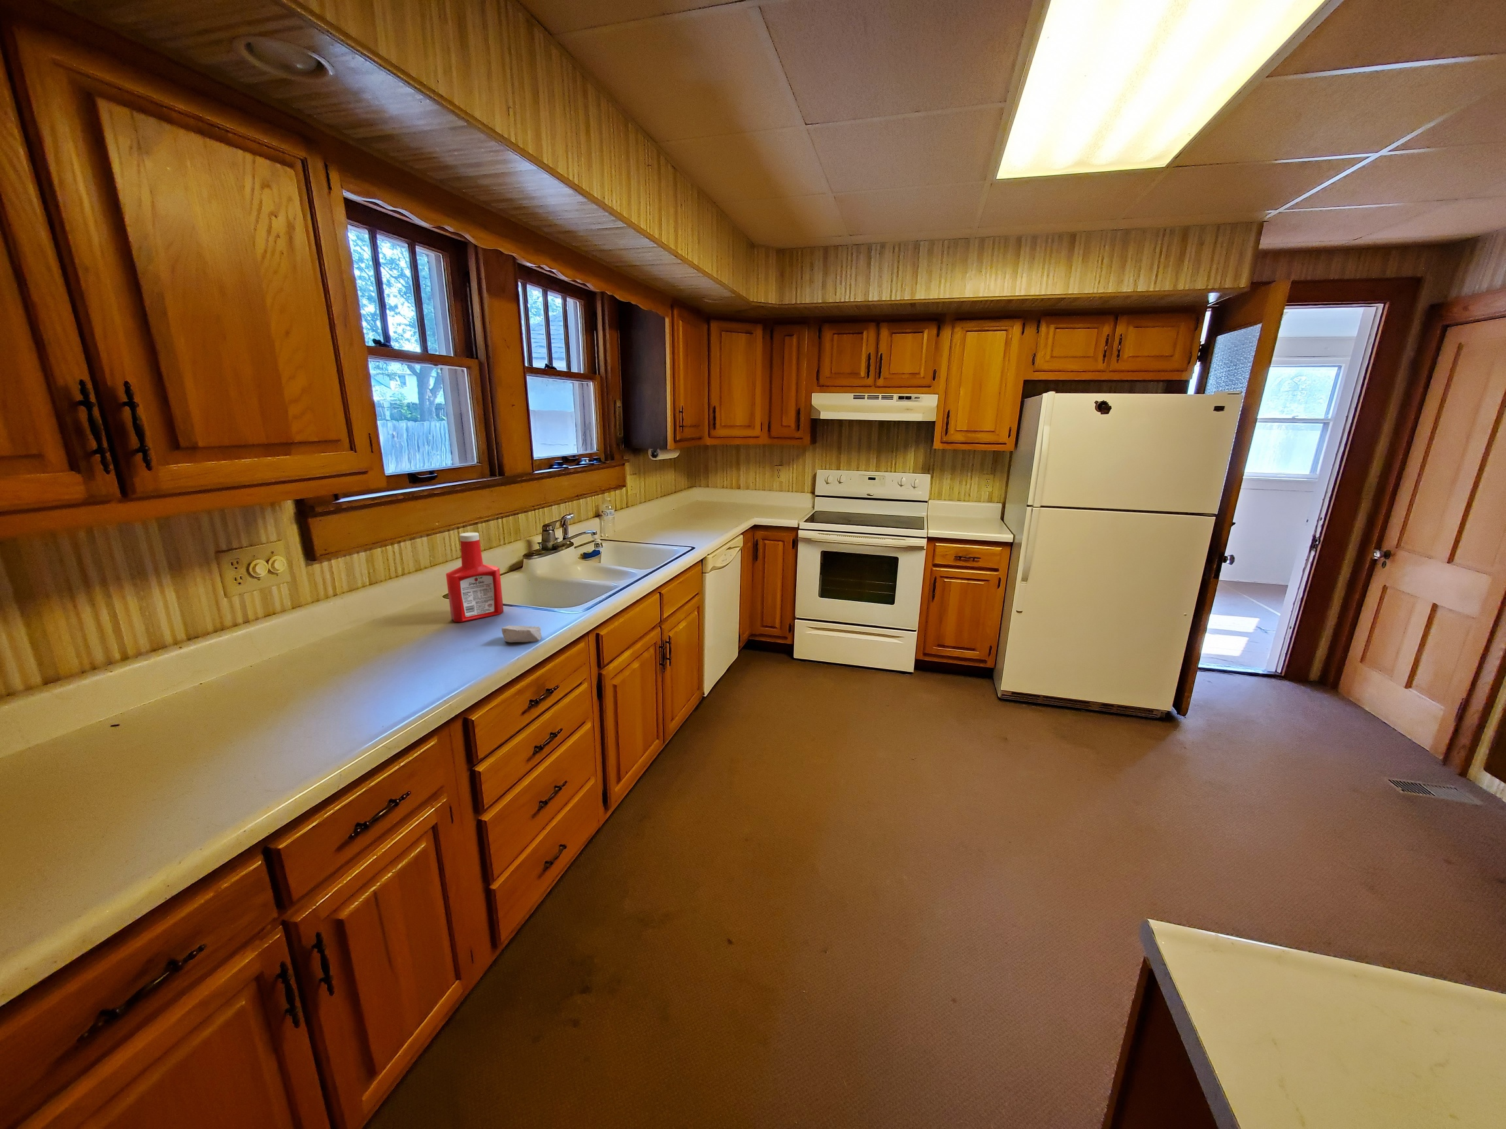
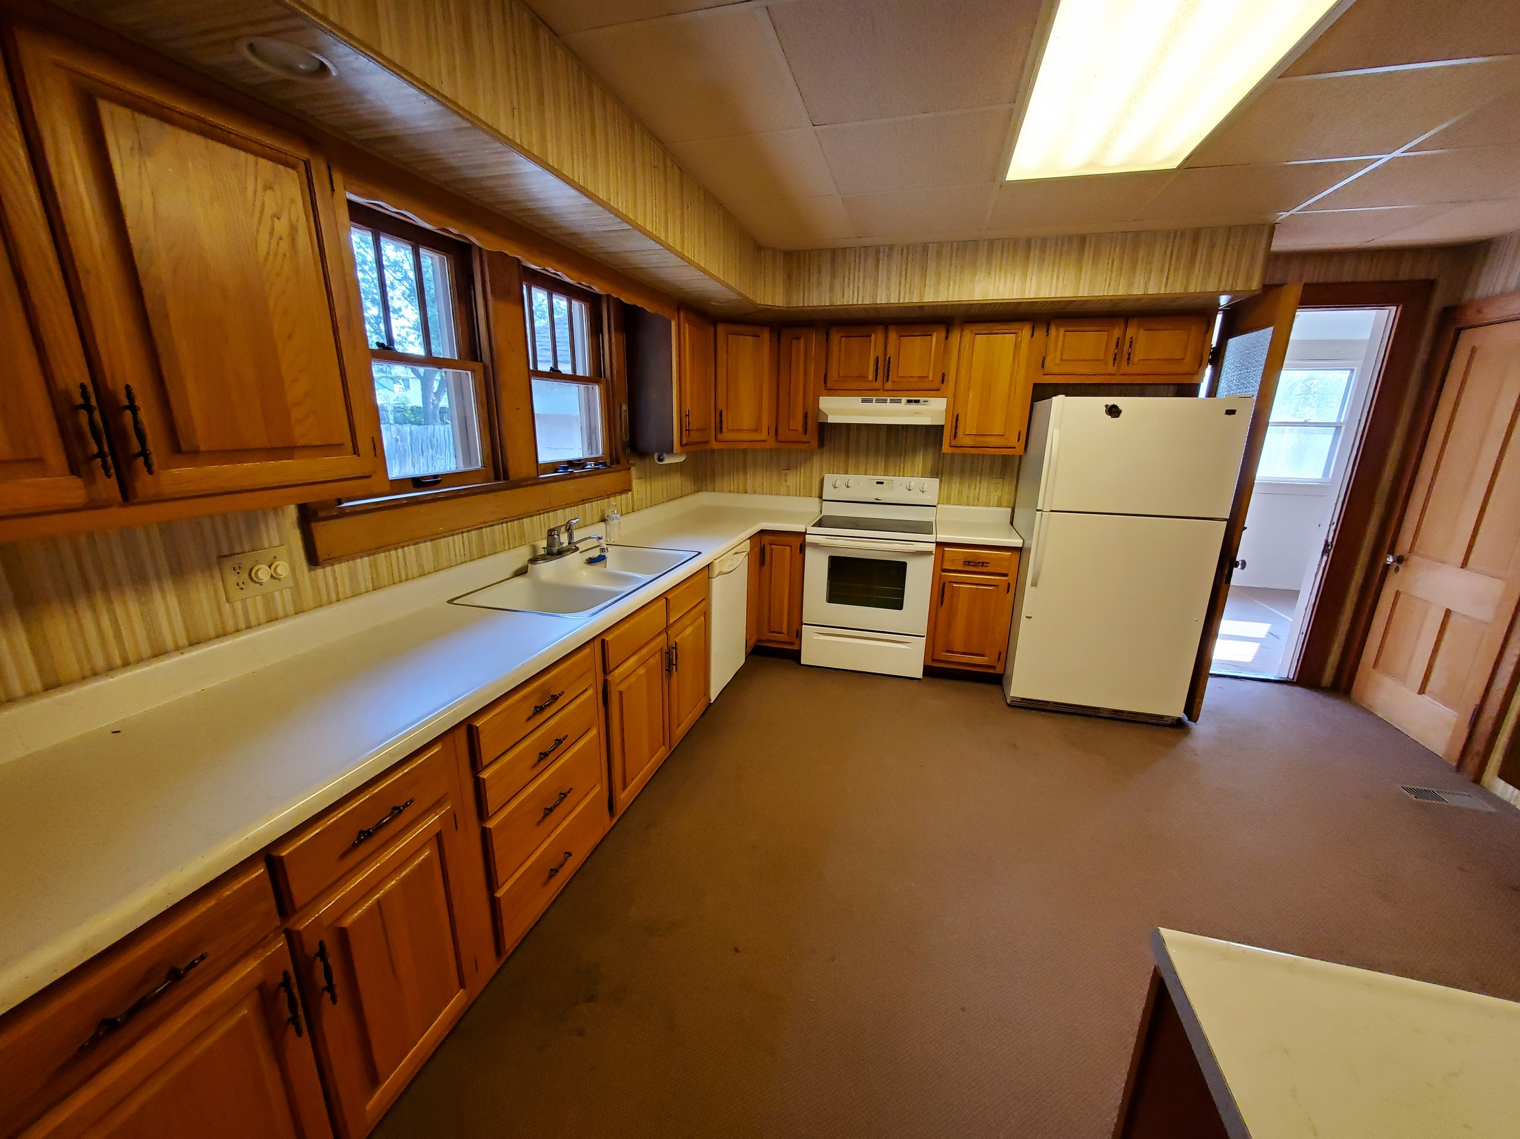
- soap bottle [445,531,504,623]
- soap bar [502,625,543,643]
